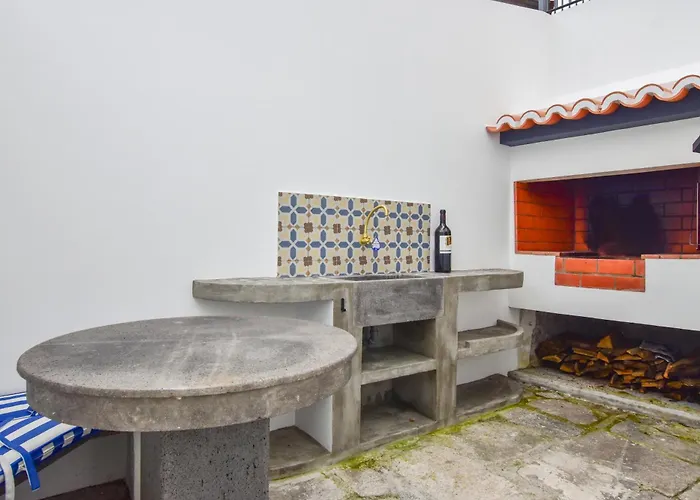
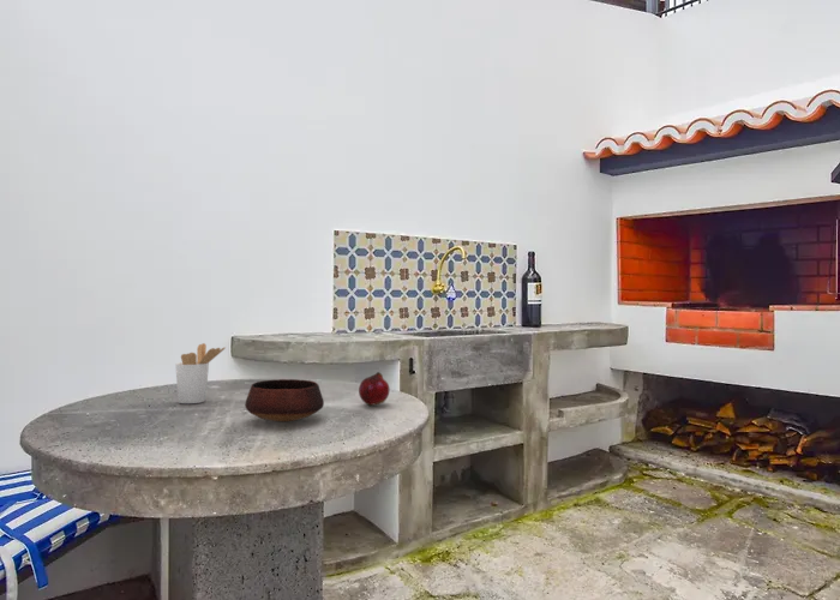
+ fruit [358,371,390,407]
+ utensil holder [174,342,227,404]
+ bowl [244,378,325,422]
